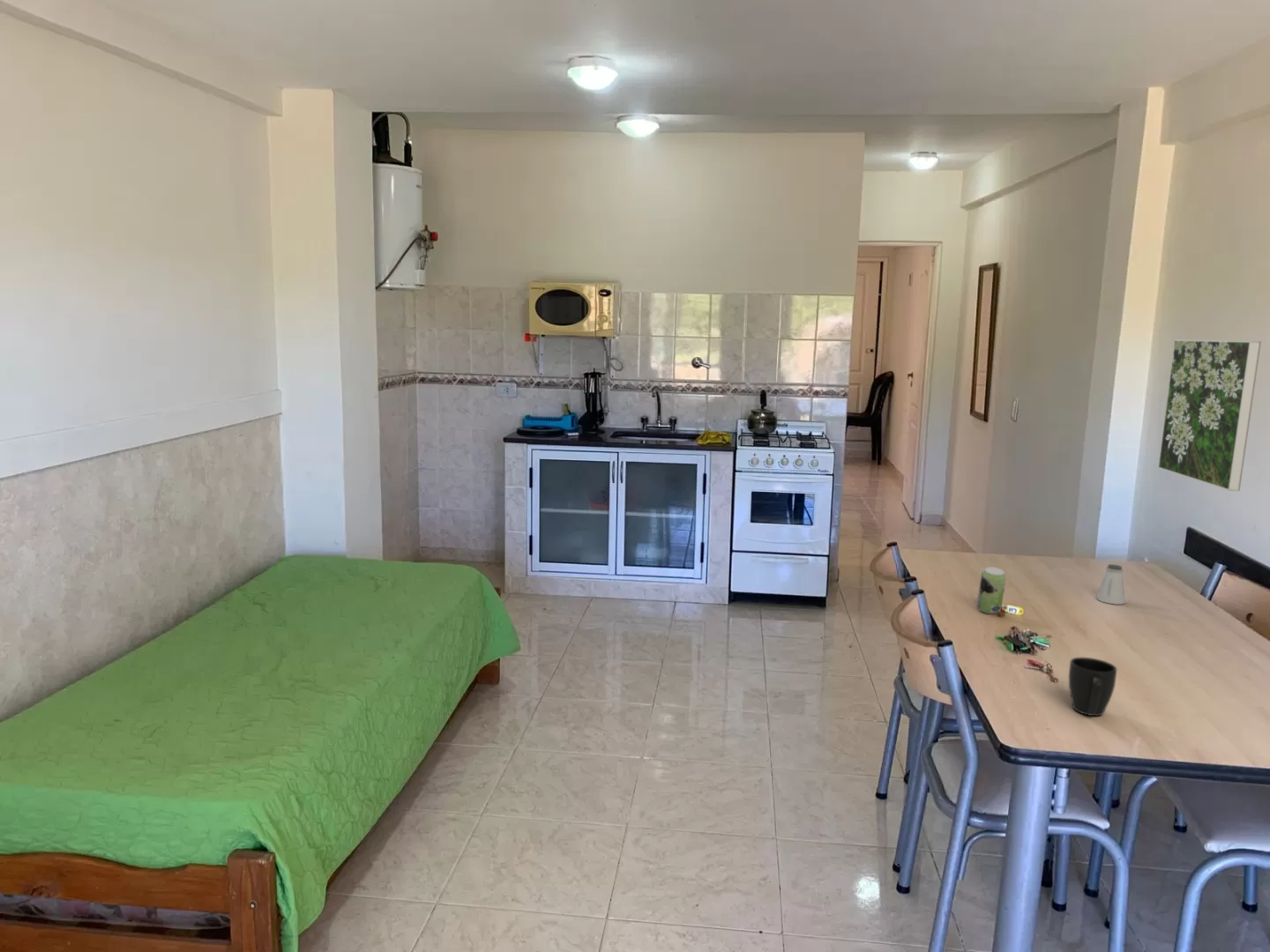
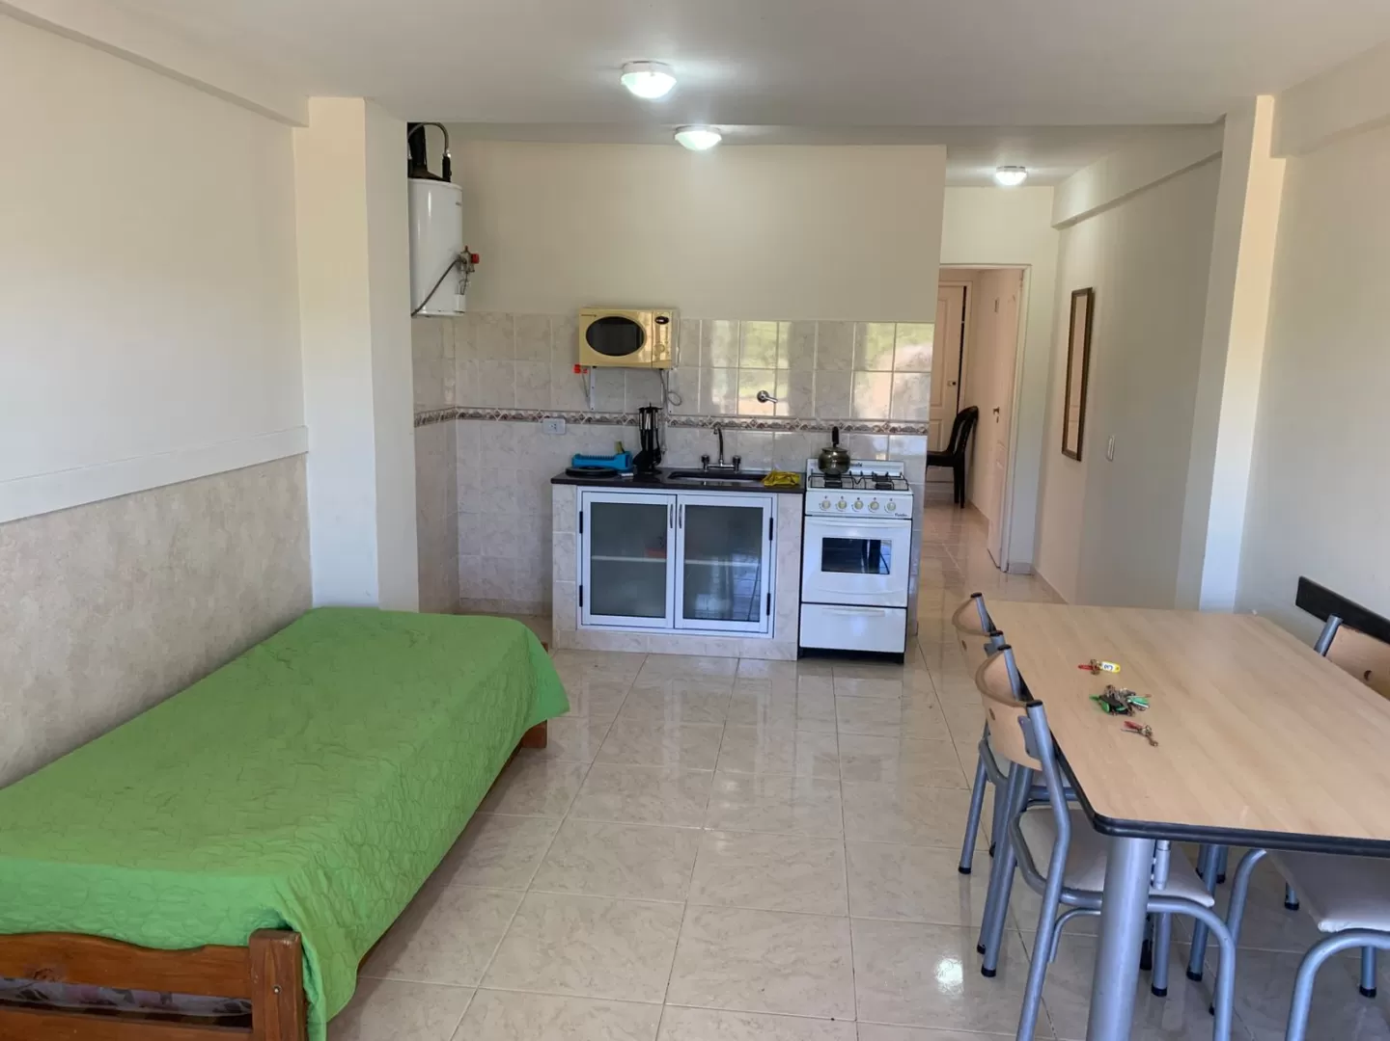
- saltshaker [1096,563,1126,605]
- mug [1068,657,1117,717]
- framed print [1157,338,1262,492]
- beverage can [976,566,1007,614]
